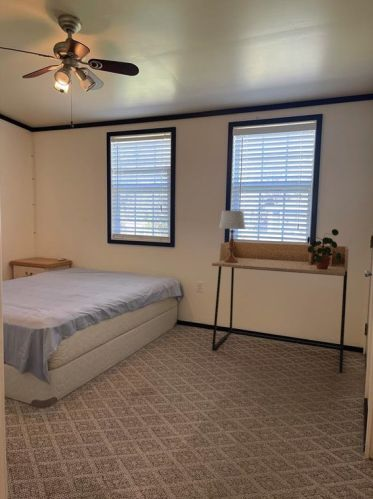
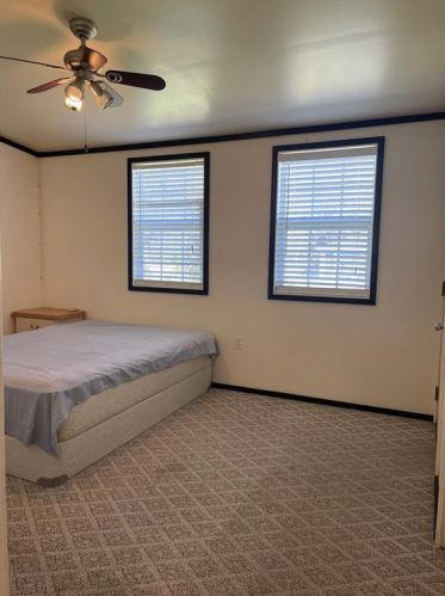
- desk [211,241,350,374]
- table lamp [218,210,246,263]
- potted plant [306,228,341,269]
